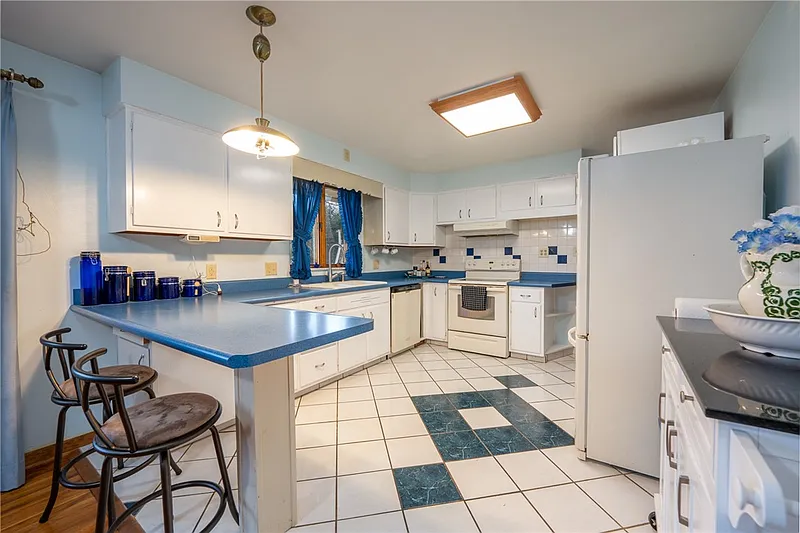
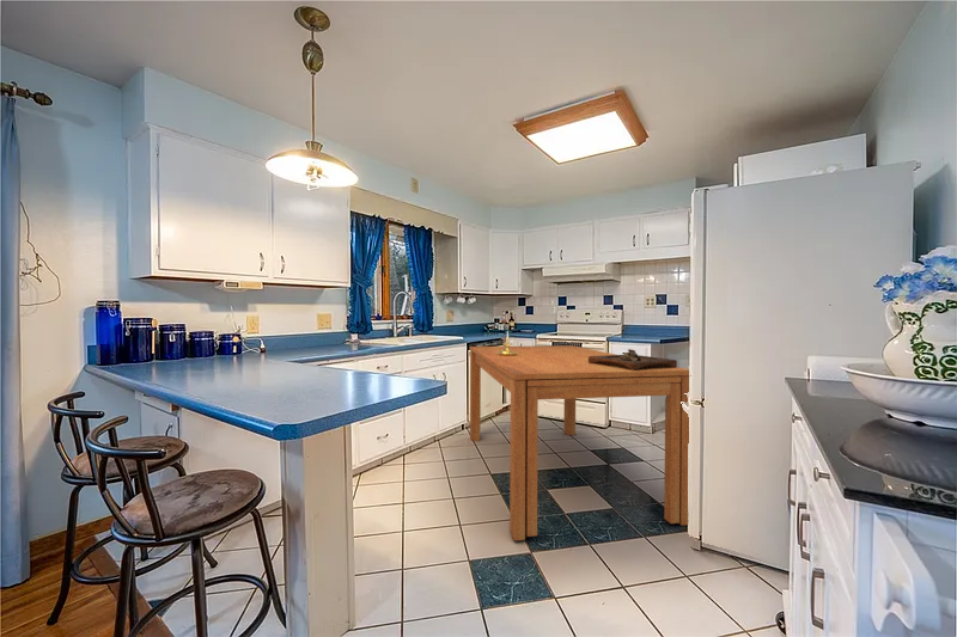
+ candle holder [498,330,518,356]
+ wooden tray [589,348,678,370]
+ dining table [469,344,690,541]
